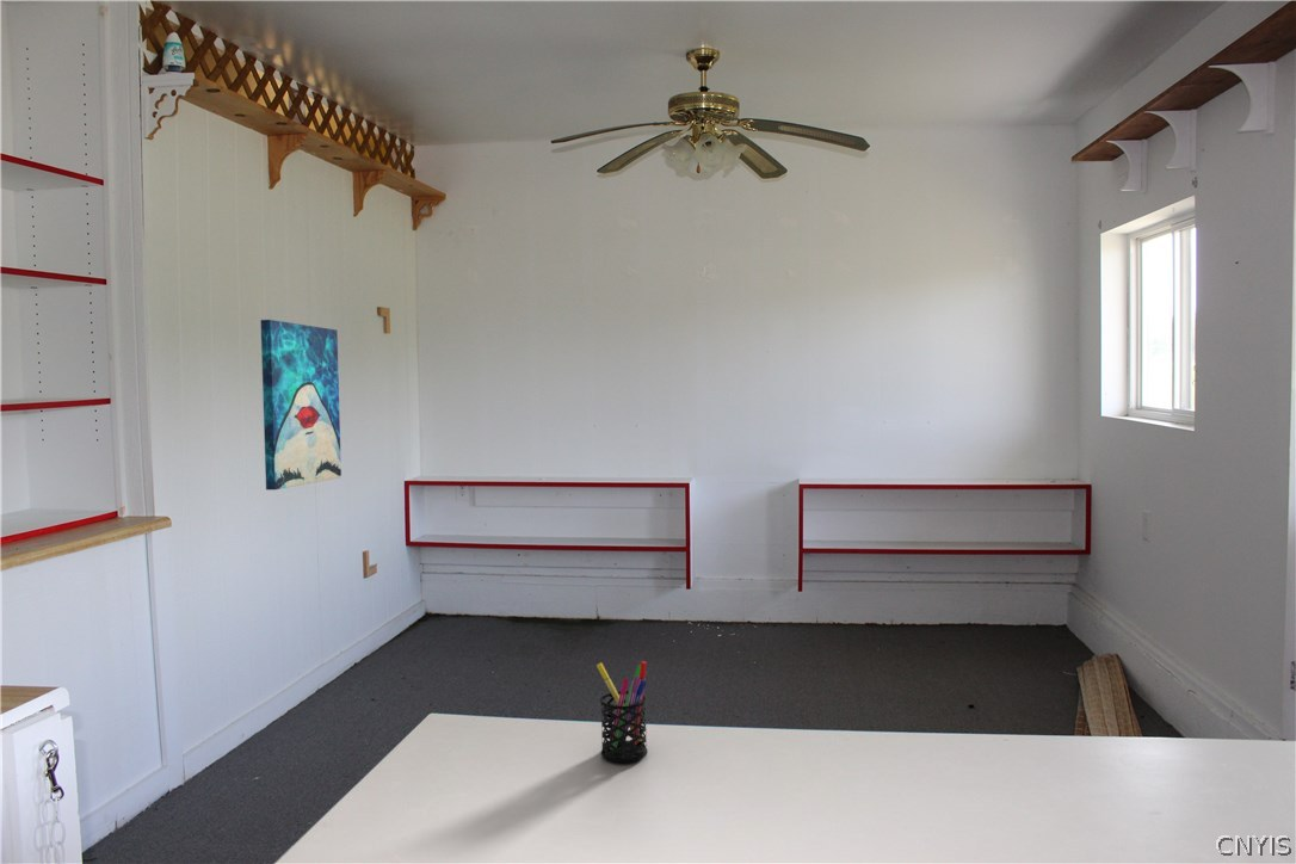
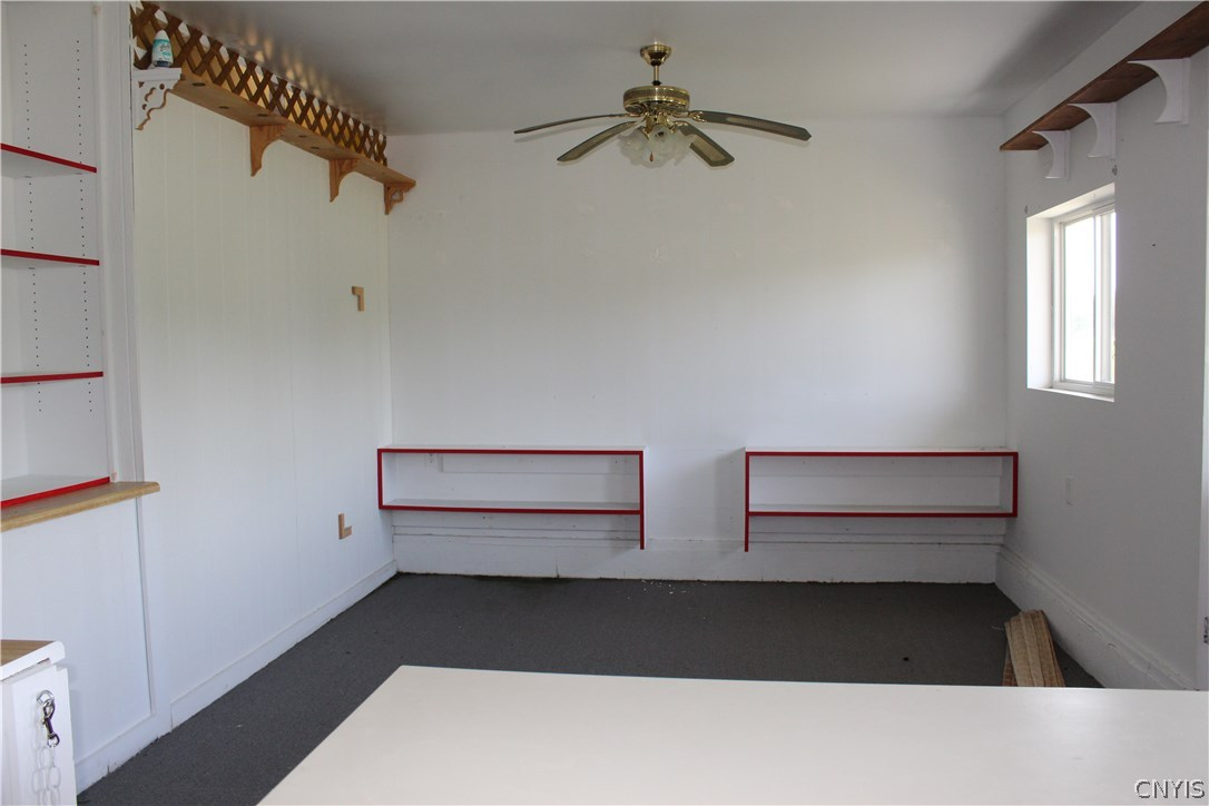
- pen holder [595,660,649,764]
- wall art [259,319,342,490]
